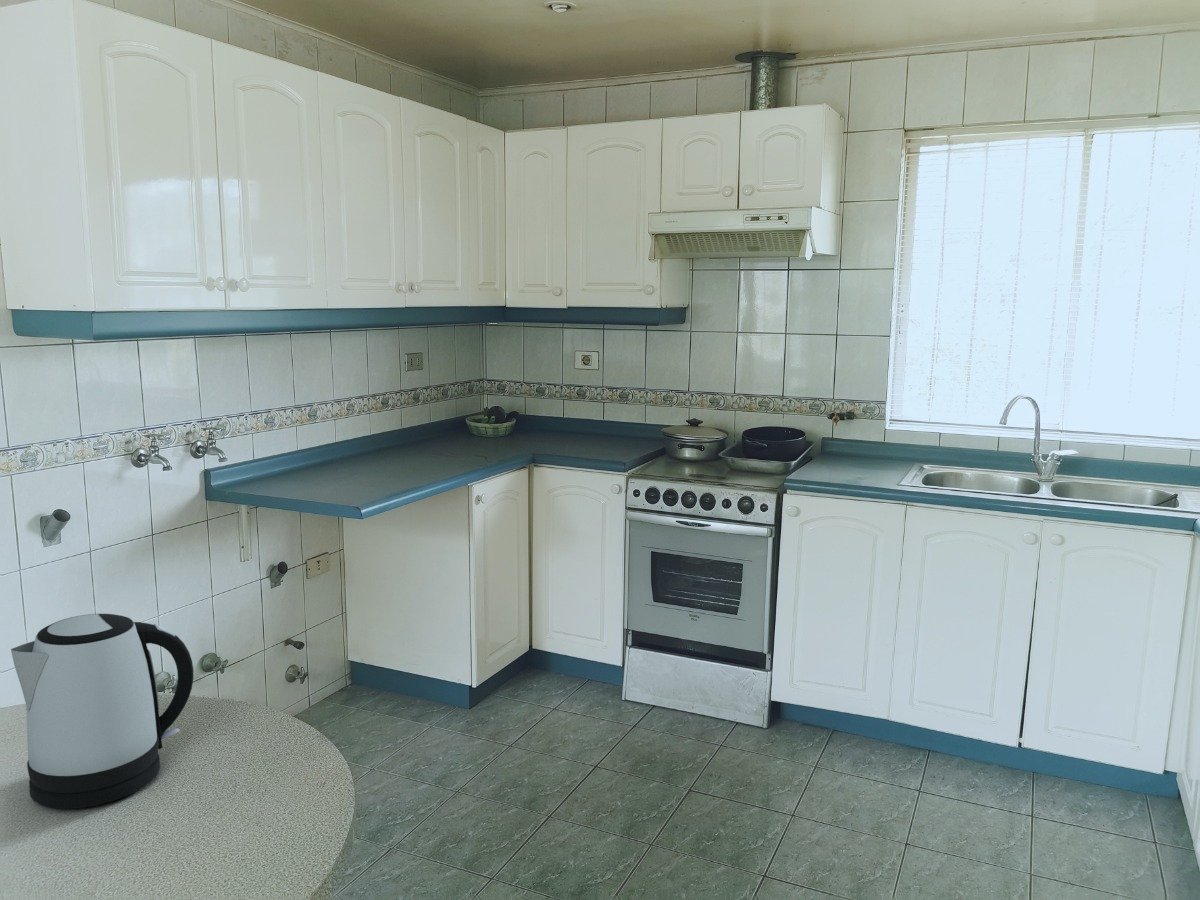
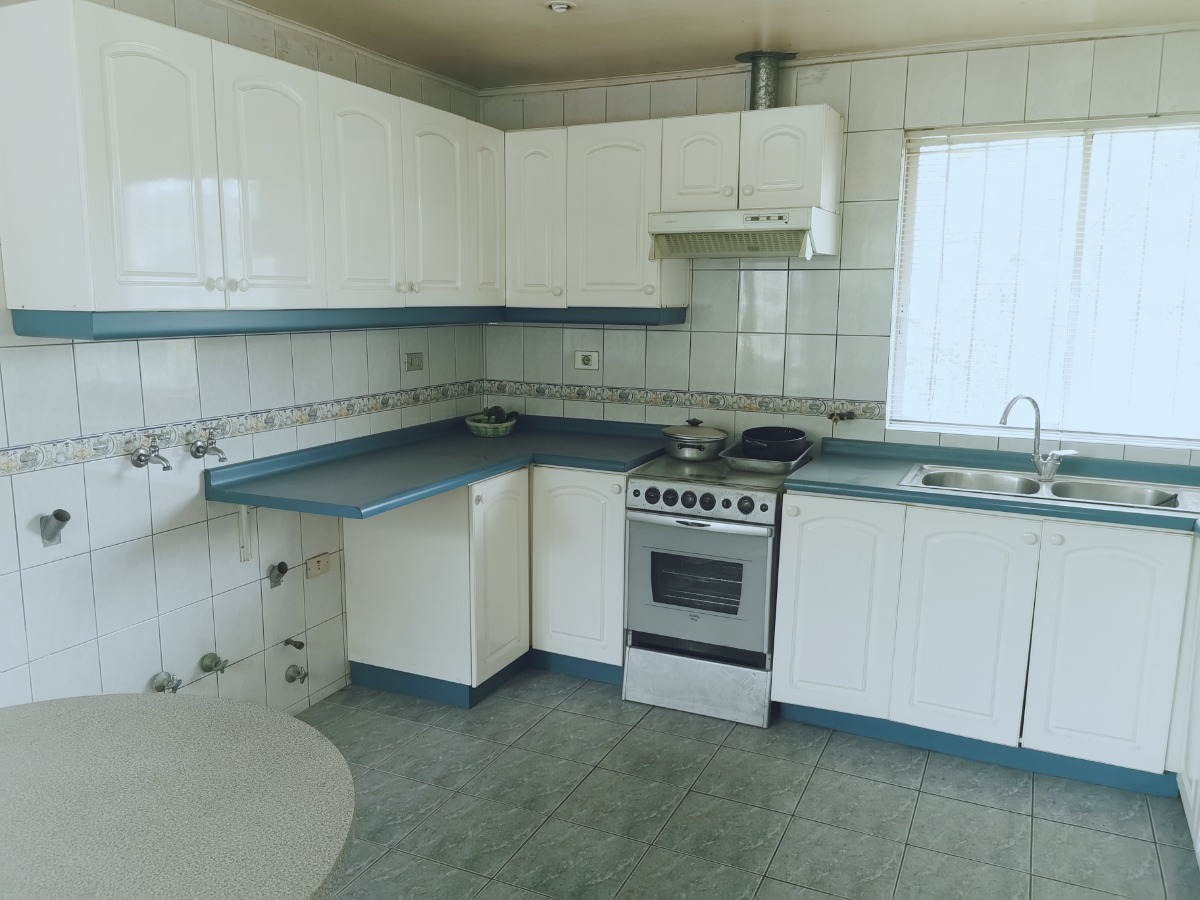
- kettle [10,613,194,810]
